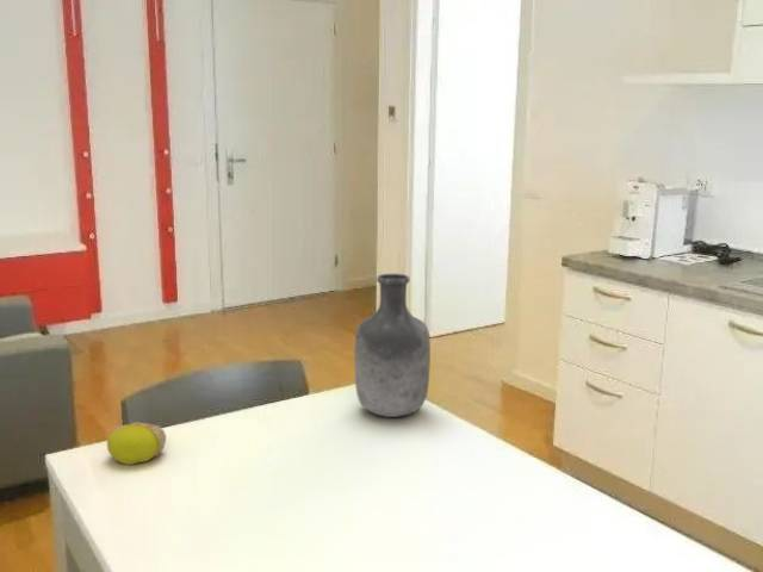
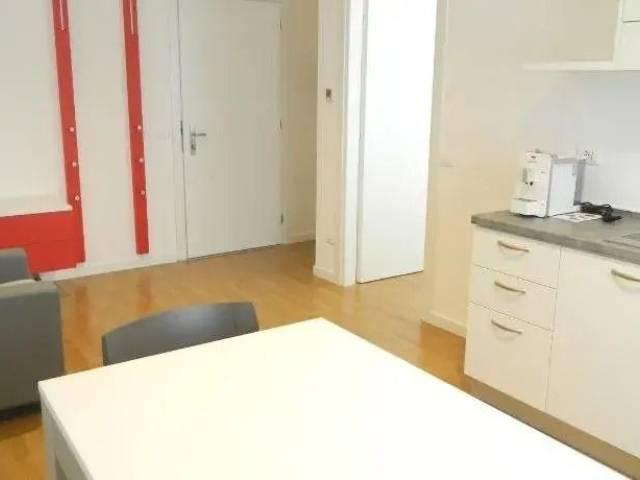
- fruit [106,421,167,466]
- vase [353,273,432,418]
